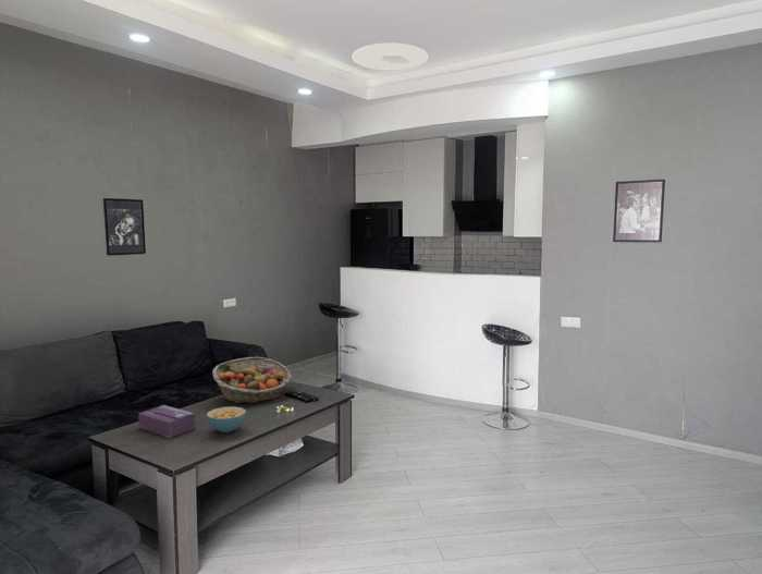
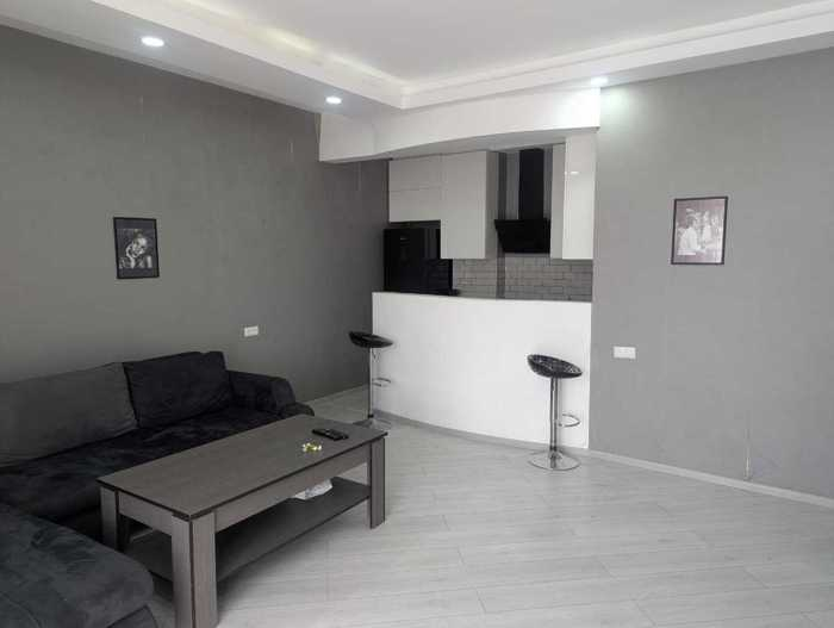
- cereal bowl [206,405,247,433]
- tissue box [137,404,196,439]
- ceiling light [351,42,429,72]
- fruit basket [211,356,293,405]
